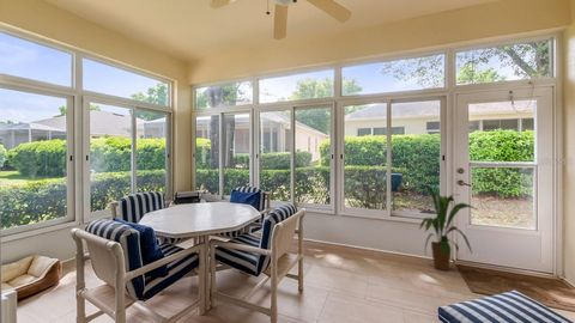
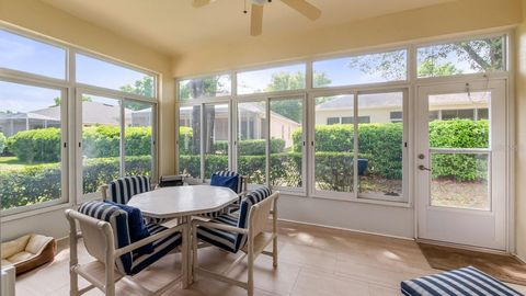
- house plant [417,183,480,272]
